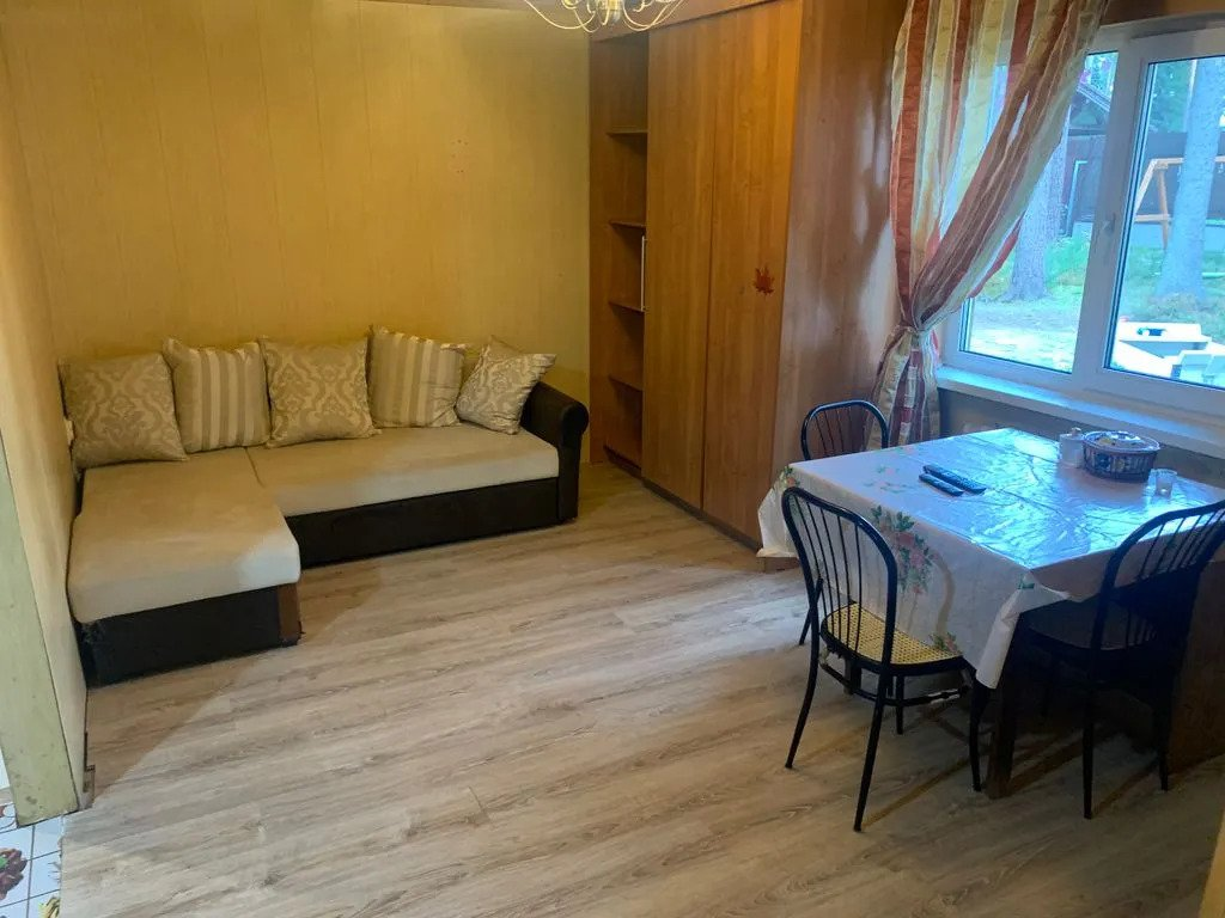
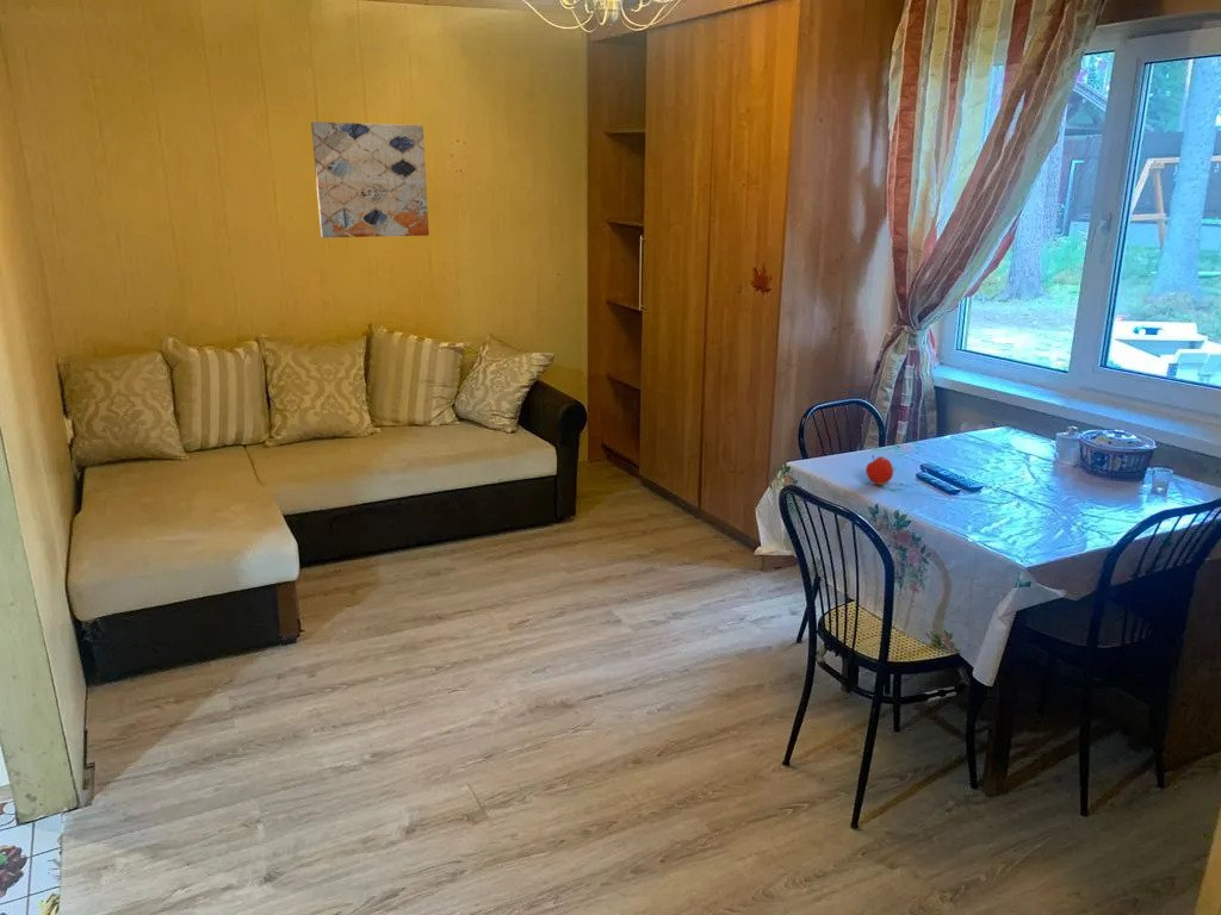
+ fruit [864,454,894,486]
+ wall art [310,120,430,238]
